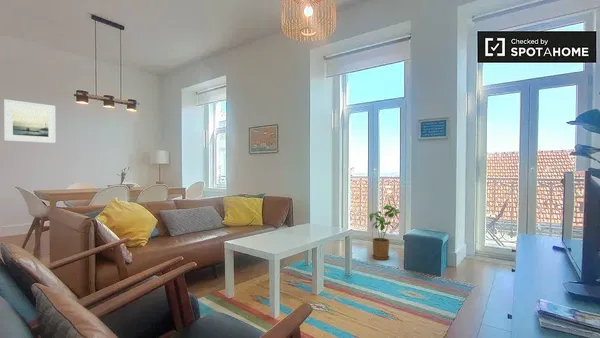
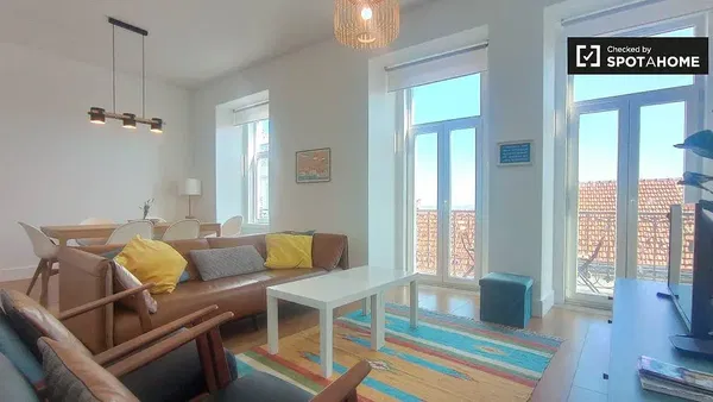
- house plant [368,204,401,261]
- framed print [3,98,57,144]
